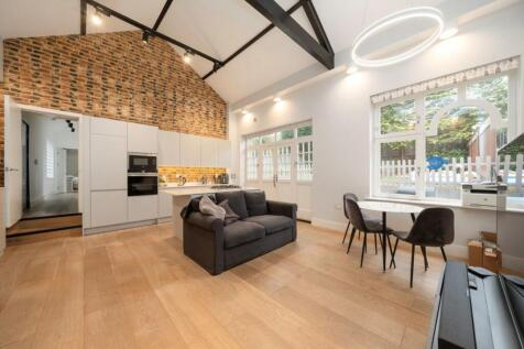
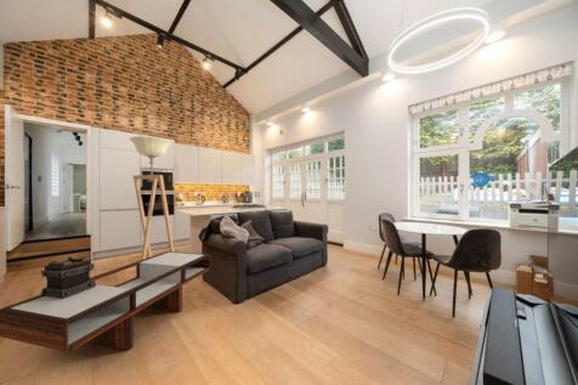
+ coffee table [0,250,212,353]
+ floor lamp [129,135,175,261]
+ decorative box [40,255,97,299]
